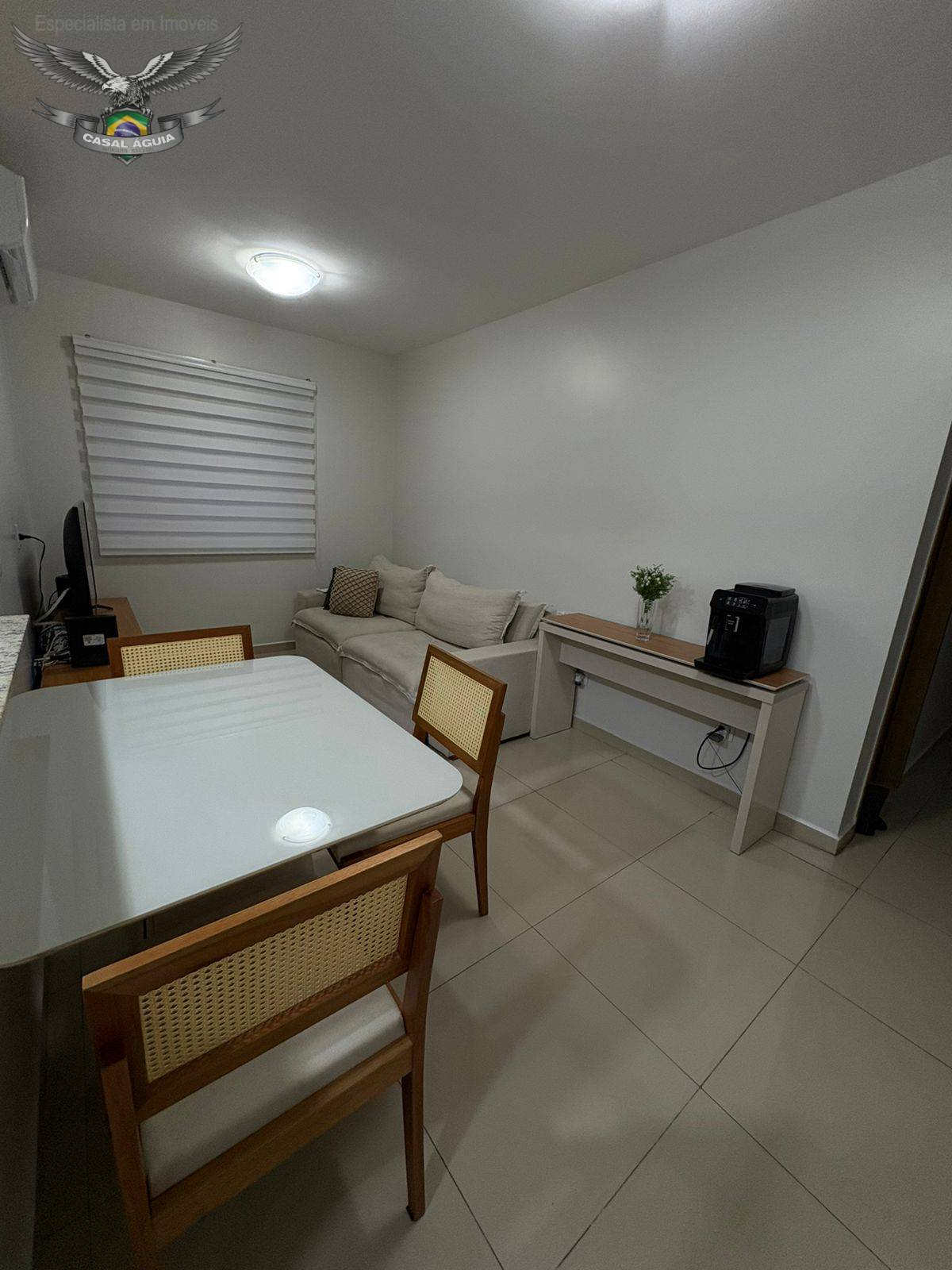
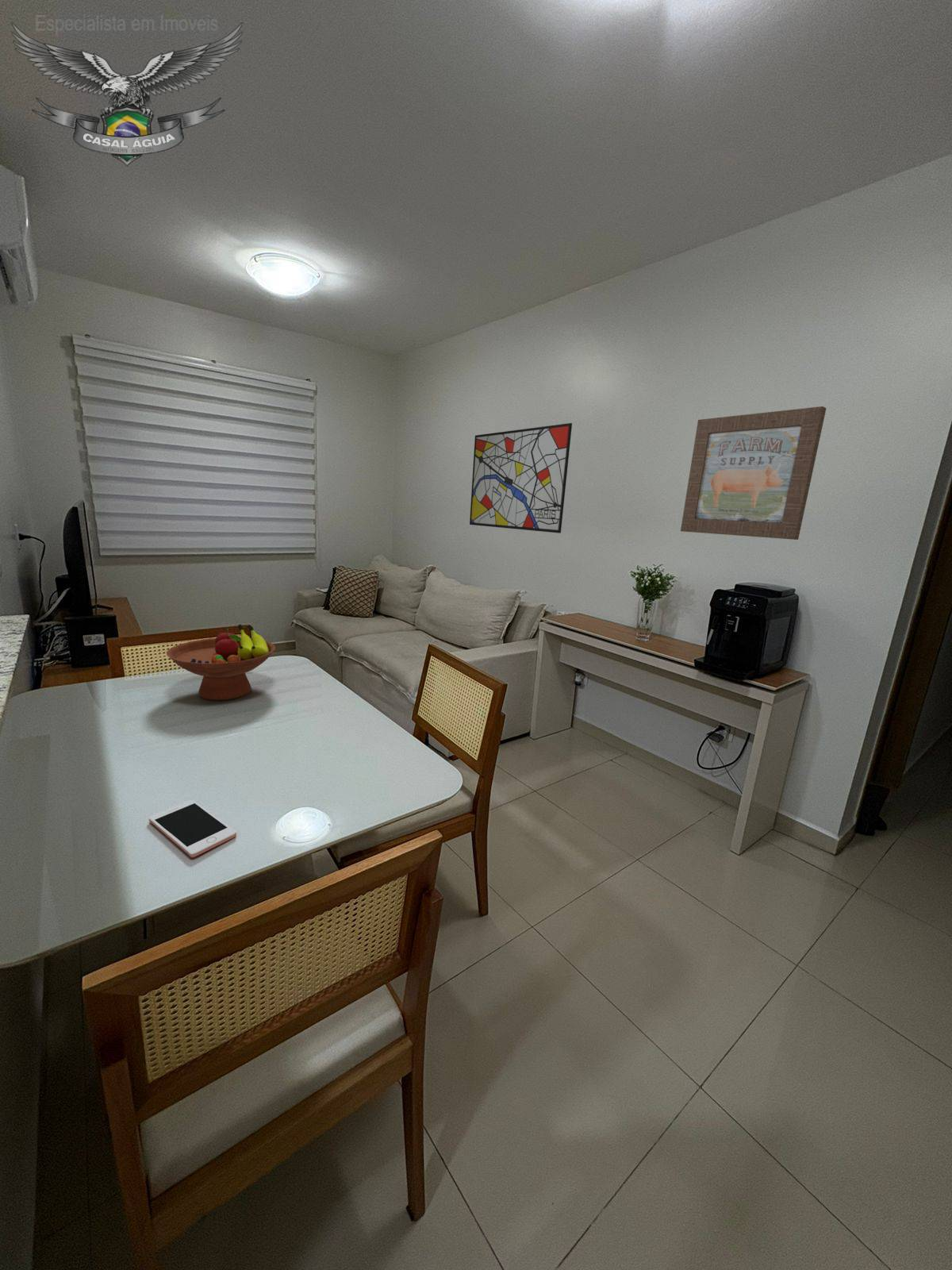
+ cell phone [148,799,237,858]
+ wall art [680,406,827,541]
+ wall art [469,422,573,534]
+ fruit bowl [166,624,276,702]
